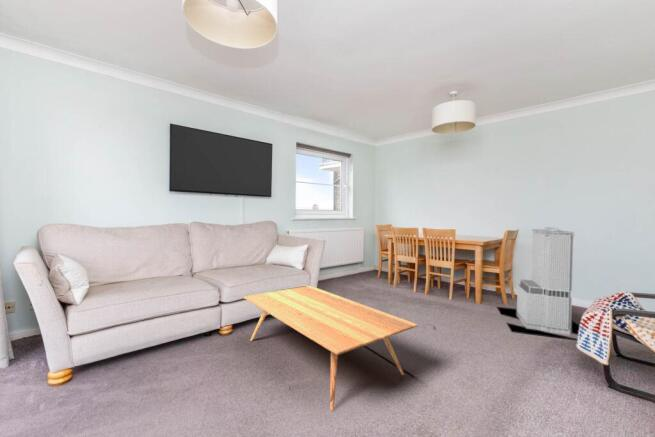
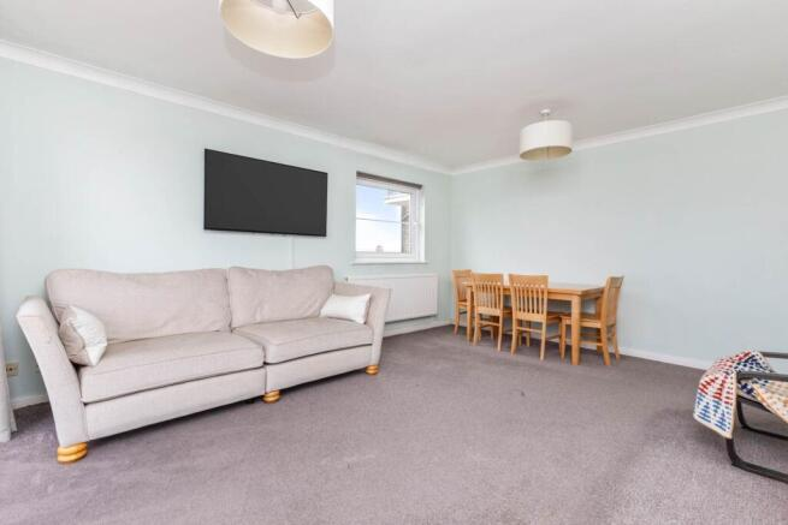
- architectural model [496,227,580,342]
- coffee table [243,285,419,412]
